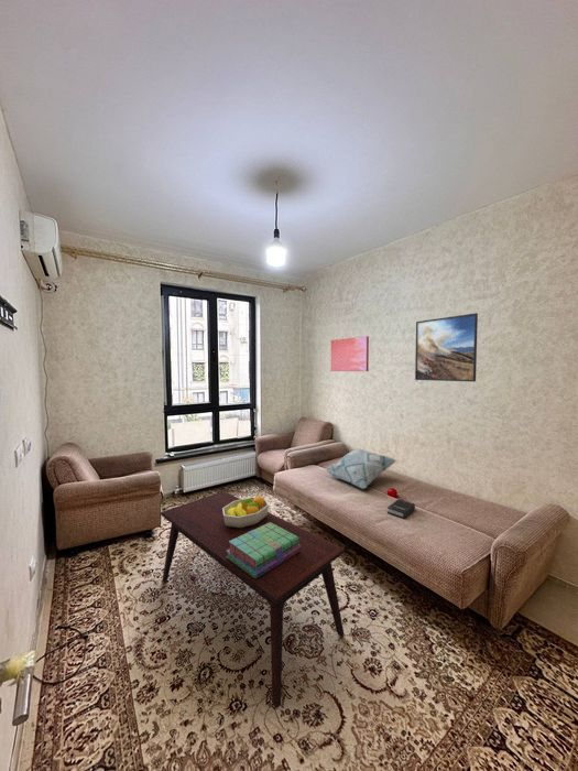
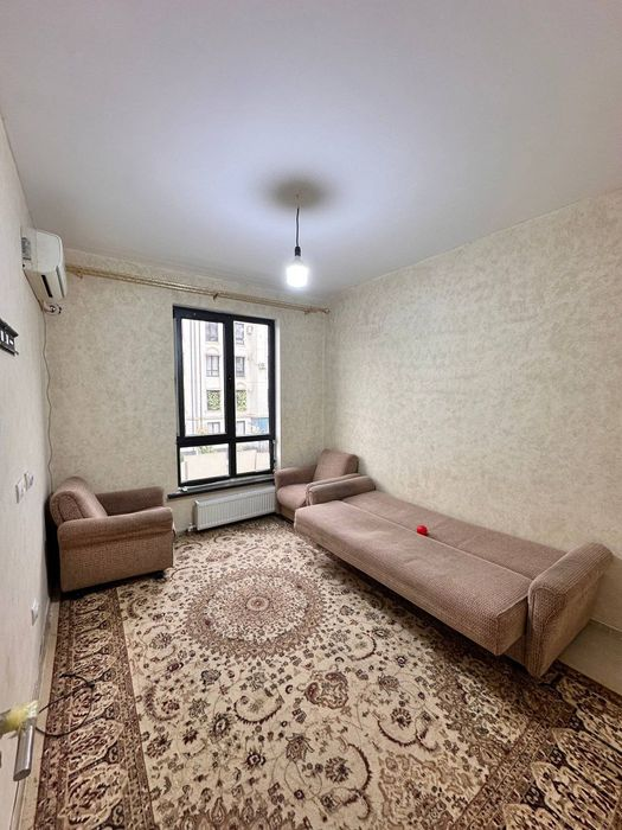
- stack of books [226,522,301,578]
- fruit bowl [222,495,270,528]
- coffee table [160,490,346,709]
- wall art [329,335,370,372]
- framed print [414,312,479,382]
- hardback book [386,498,416,520]
- decorative pillow [325,448,397,490]
